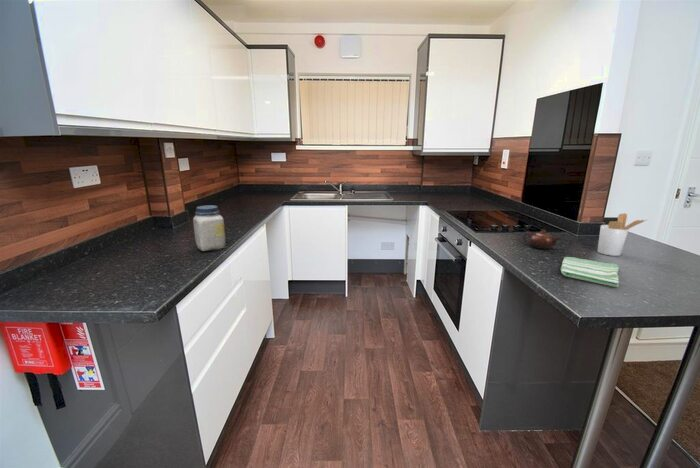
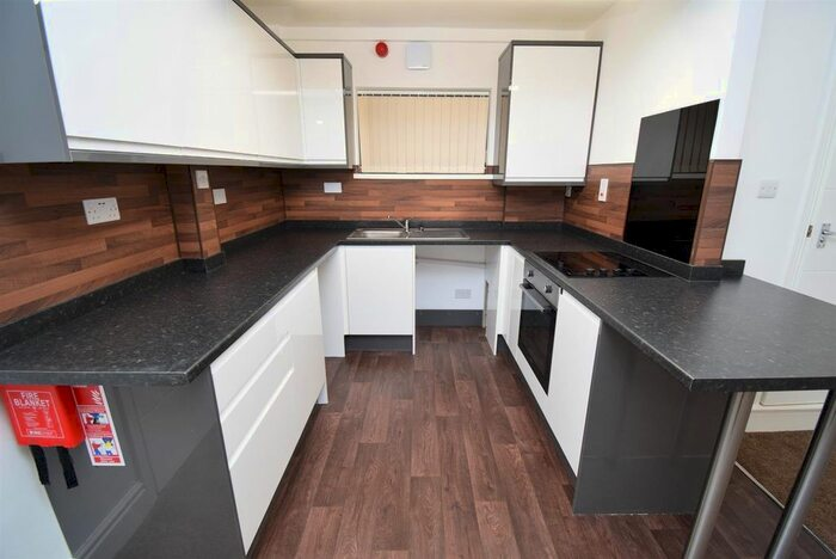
- dish towel [560,256,620,288]
- utensil holder [597,212,647,257]
- teapot [522,229,561,250]
- jar [192,204,227,252]
